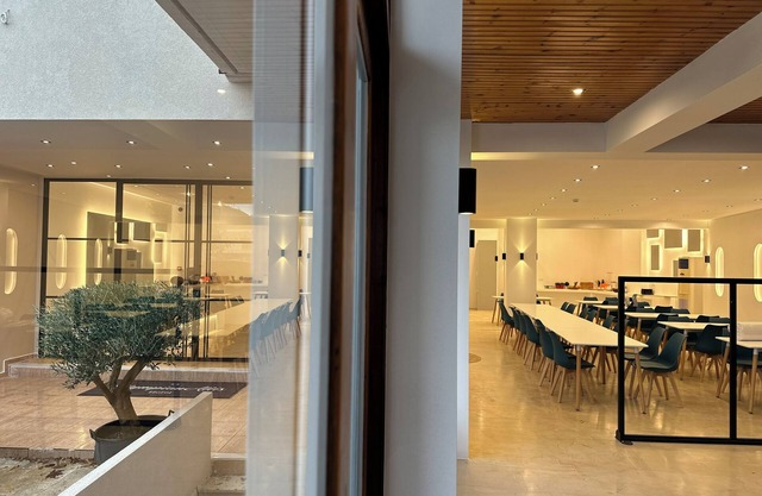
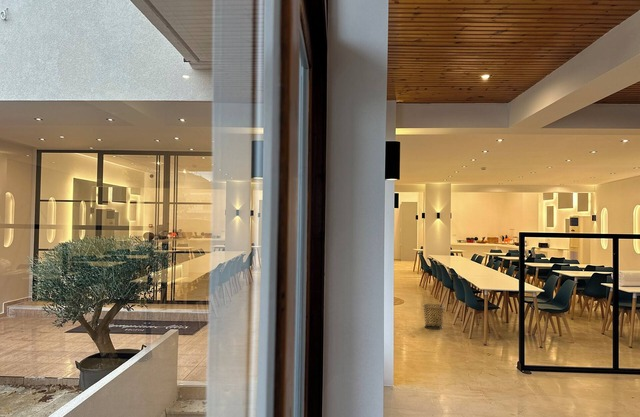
+ waste bin [422,303,445,331]
